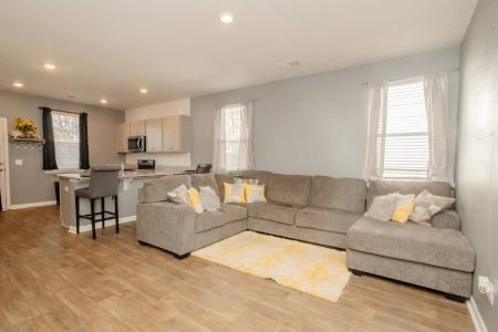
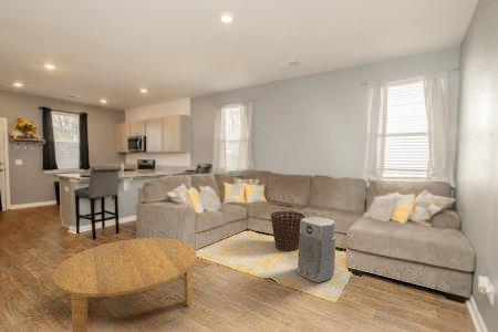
+ air purifier [295,216,336,283]
+ coffee table [51,237,198,332]
+ basket [270,210,307,252]
